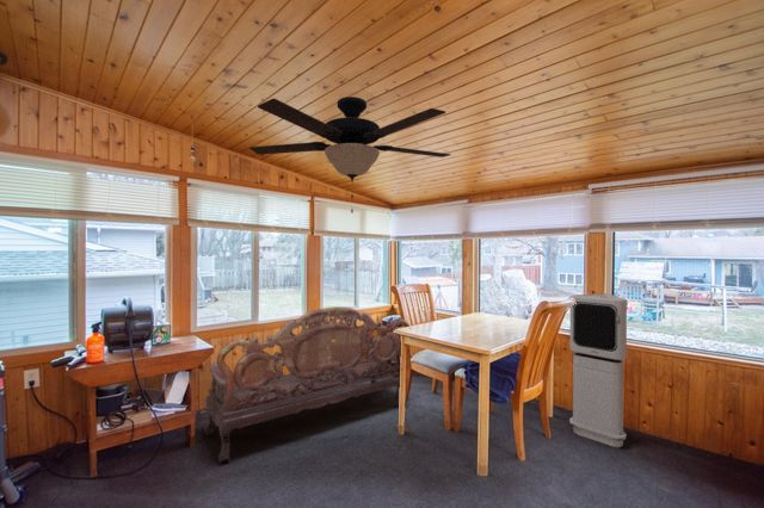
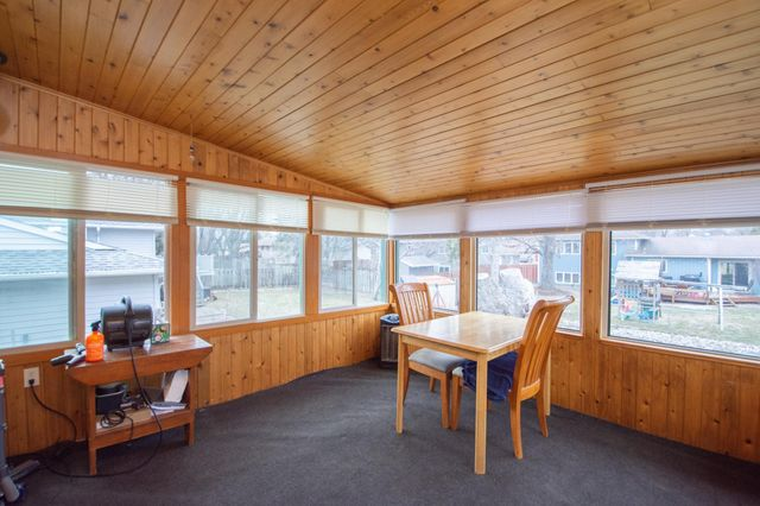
- air purifier [568,292,628,448]
- bench [203,305,411,464]
- ceiling fan [248,95,451,215]
